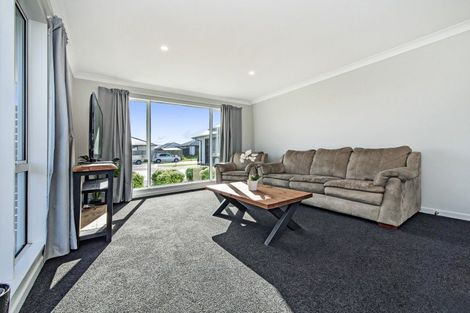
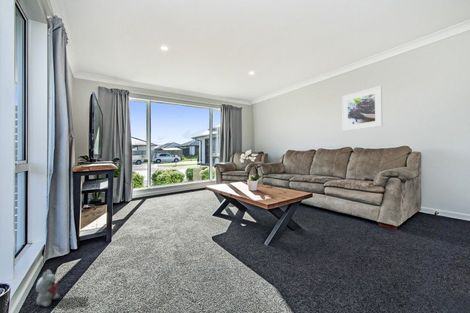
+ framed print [341,85,383,132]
+ plush toy [35,269,60,308]
